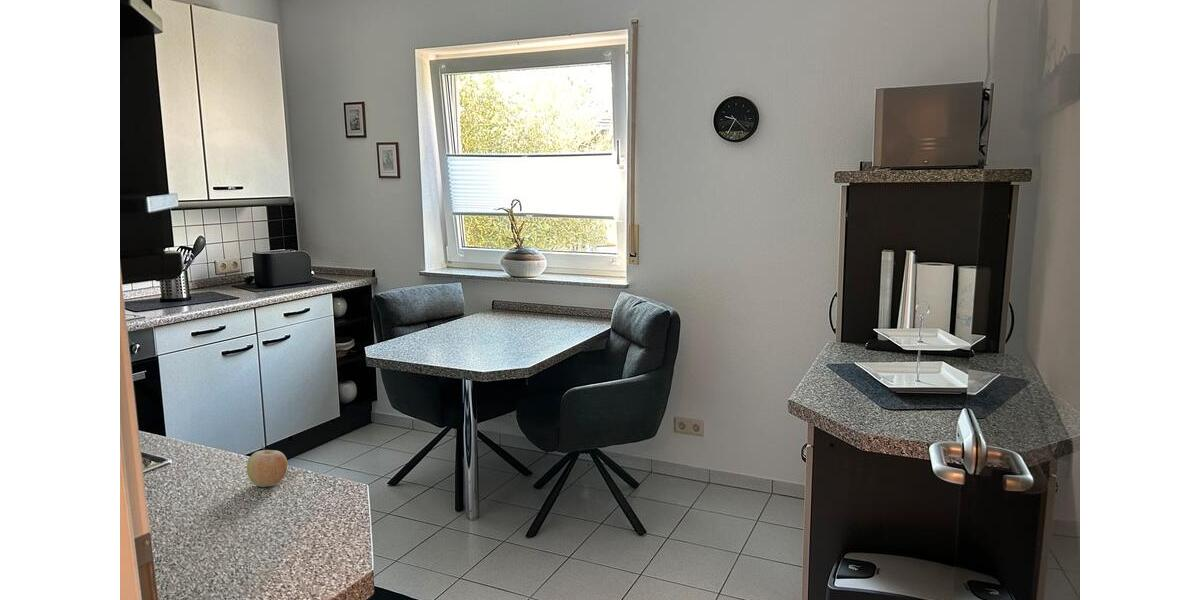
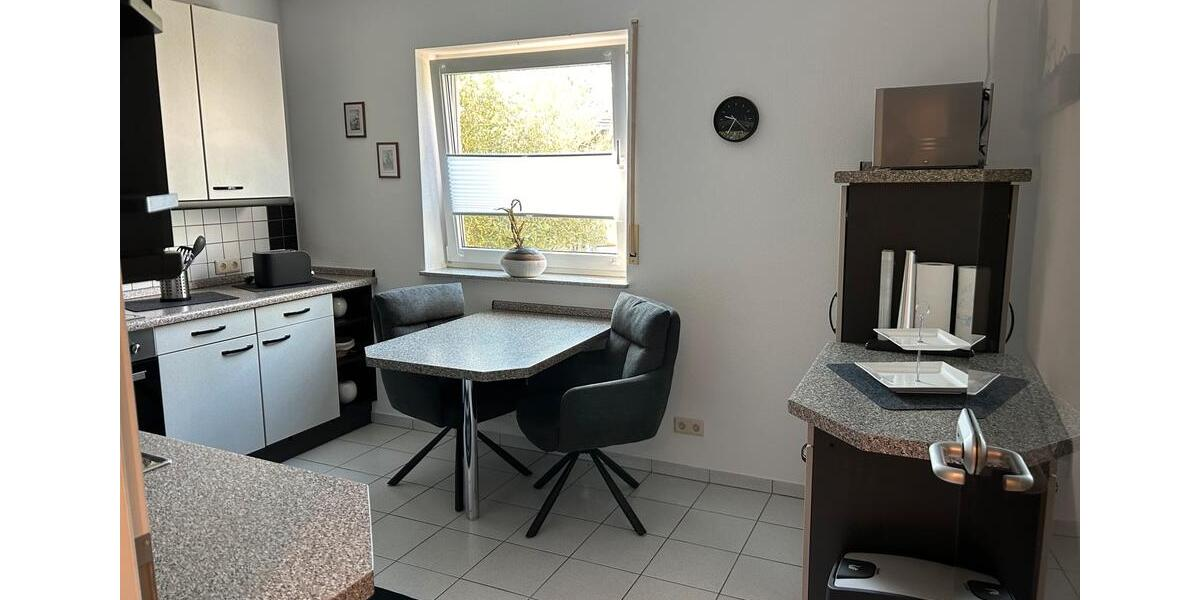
- fruit [246,445,289,488]
